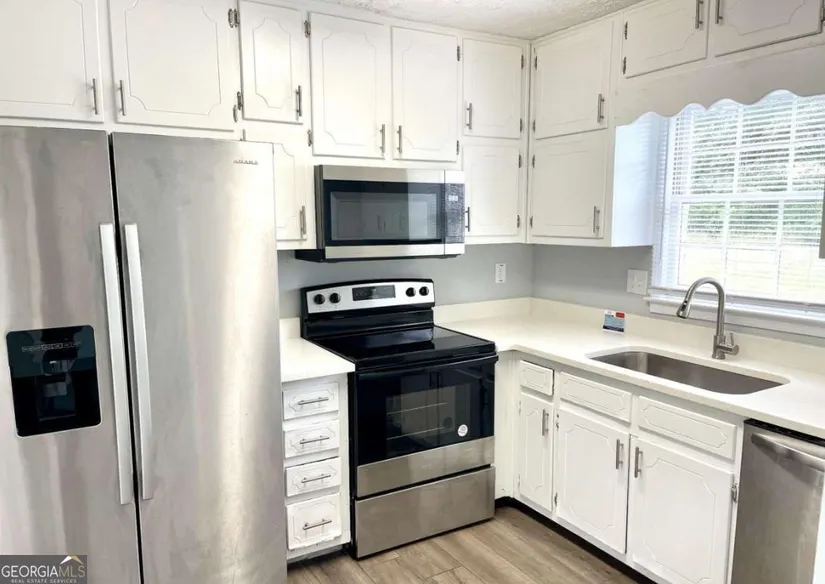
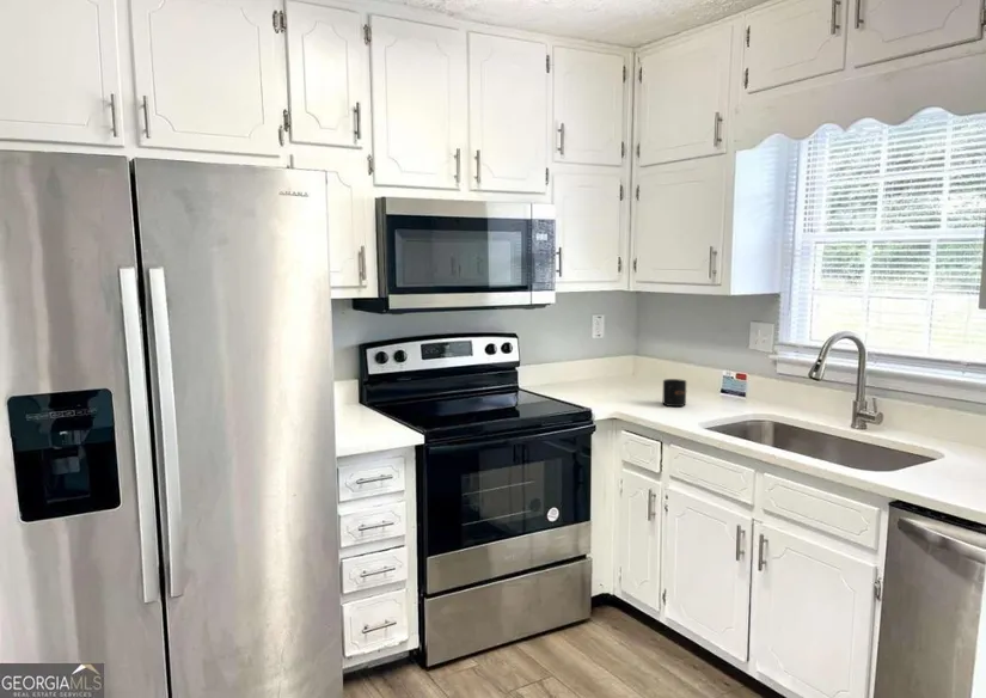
+ mug [662,378,687,408]
